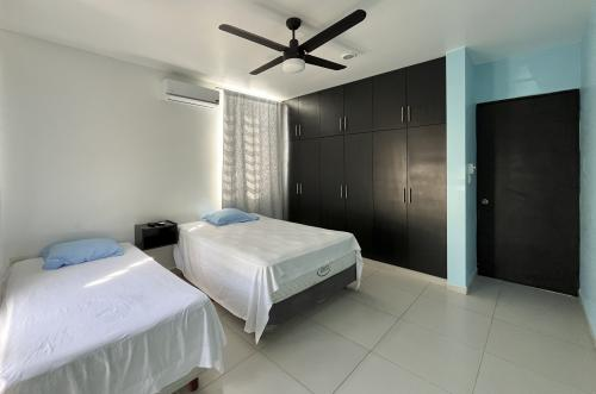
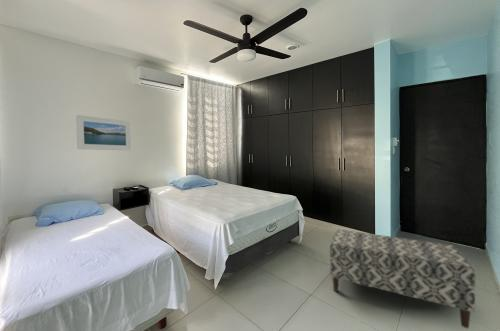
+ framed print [75,114,132,151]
+ bench [329,229,476,329]
